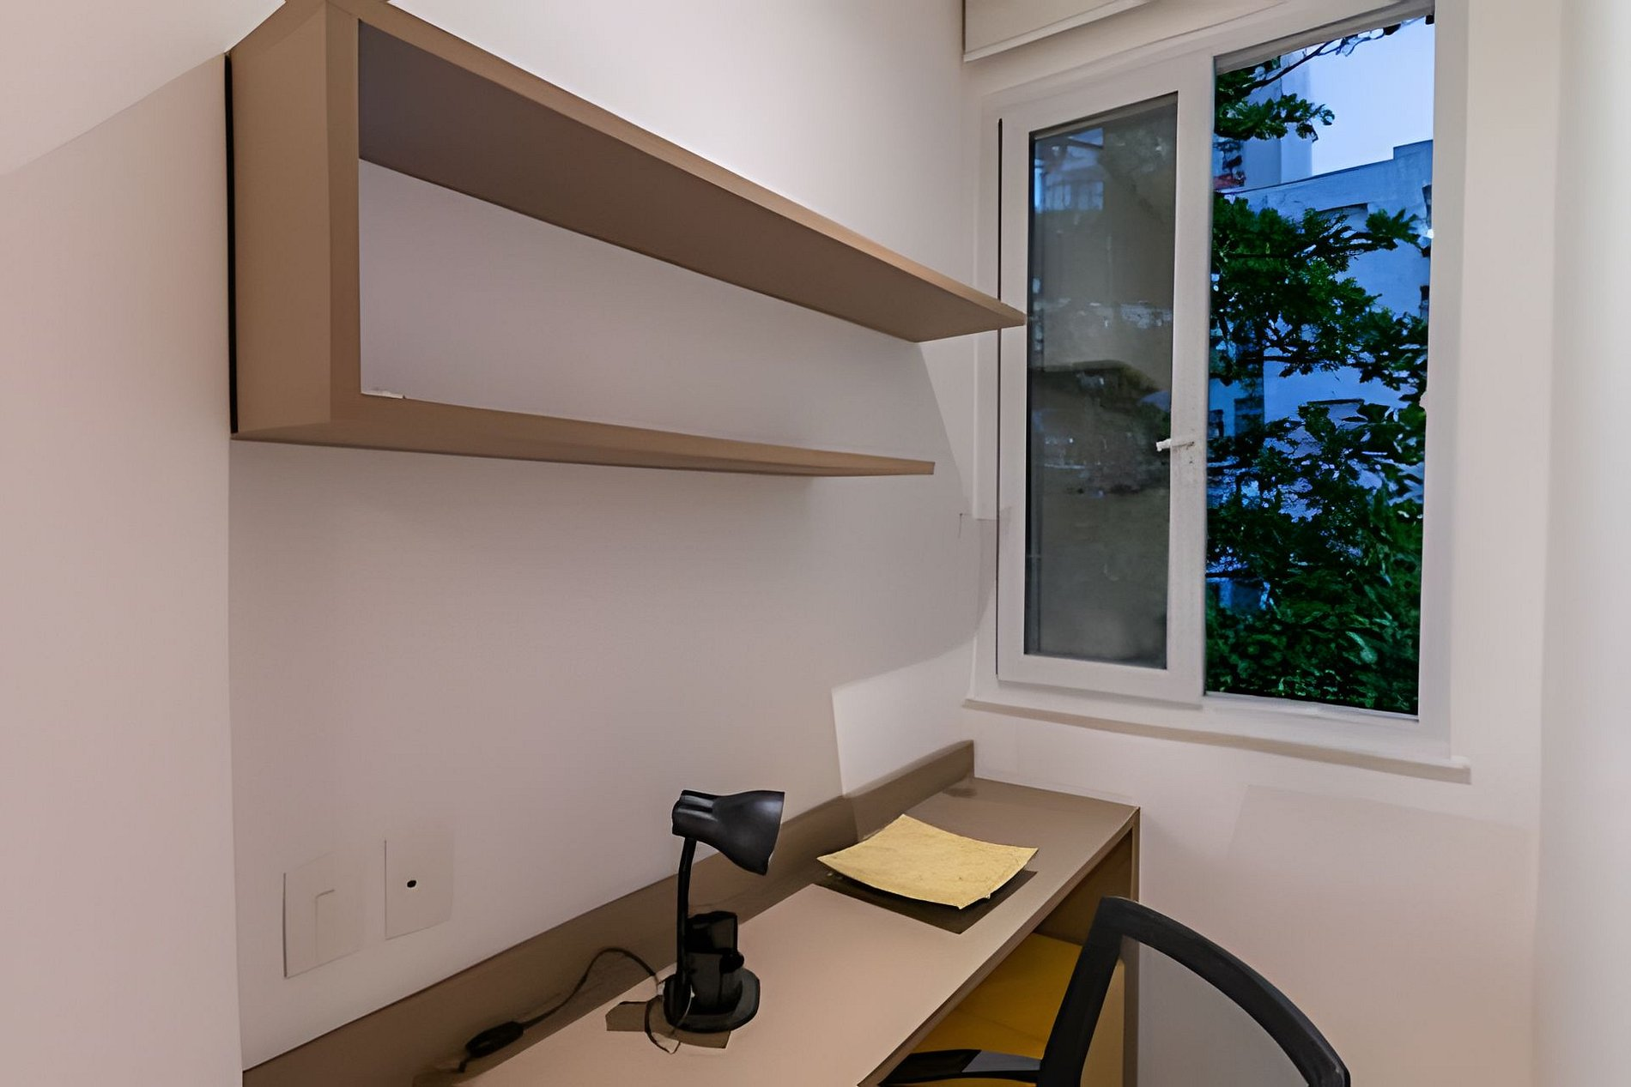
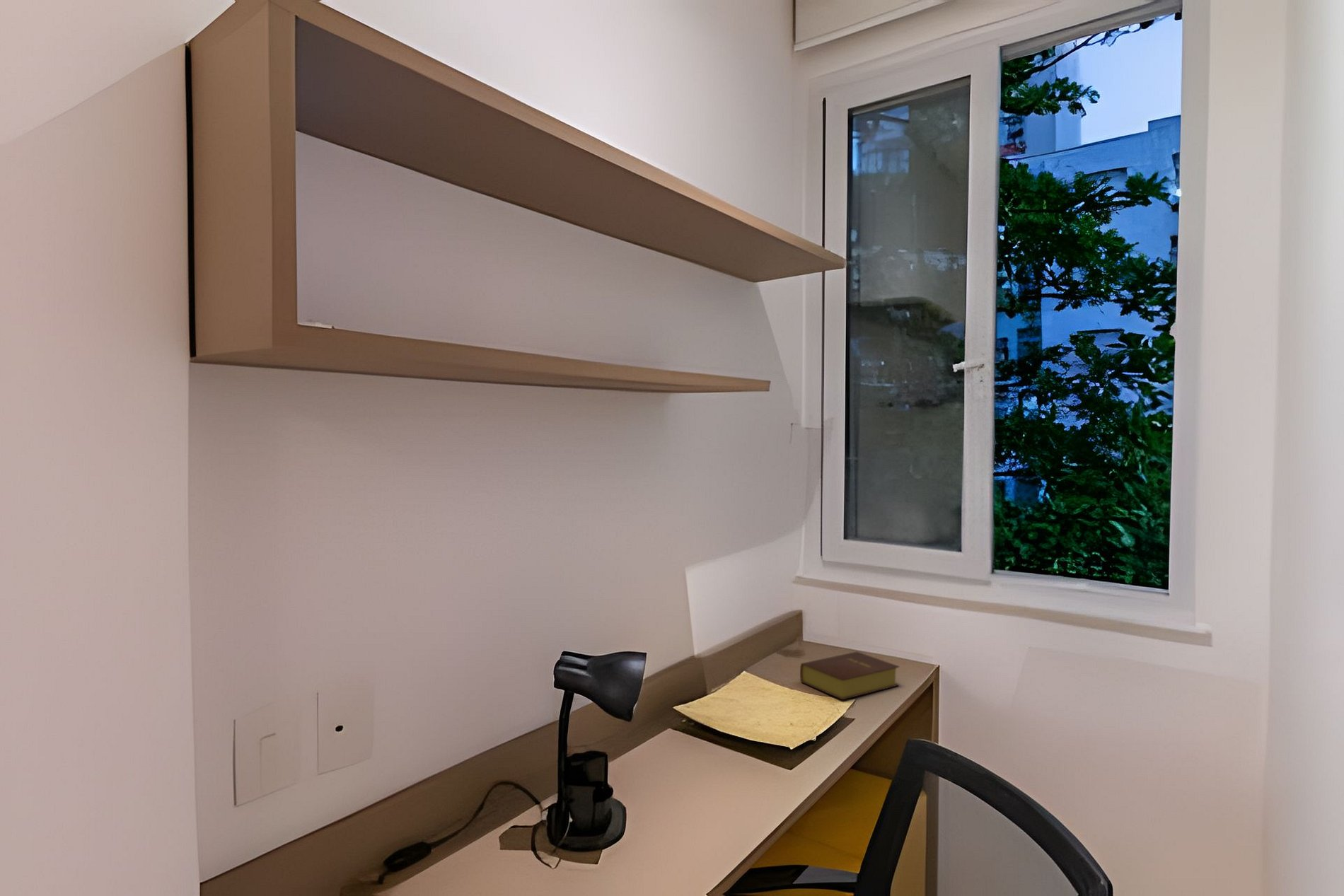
+ bible [799,651,900,700]
